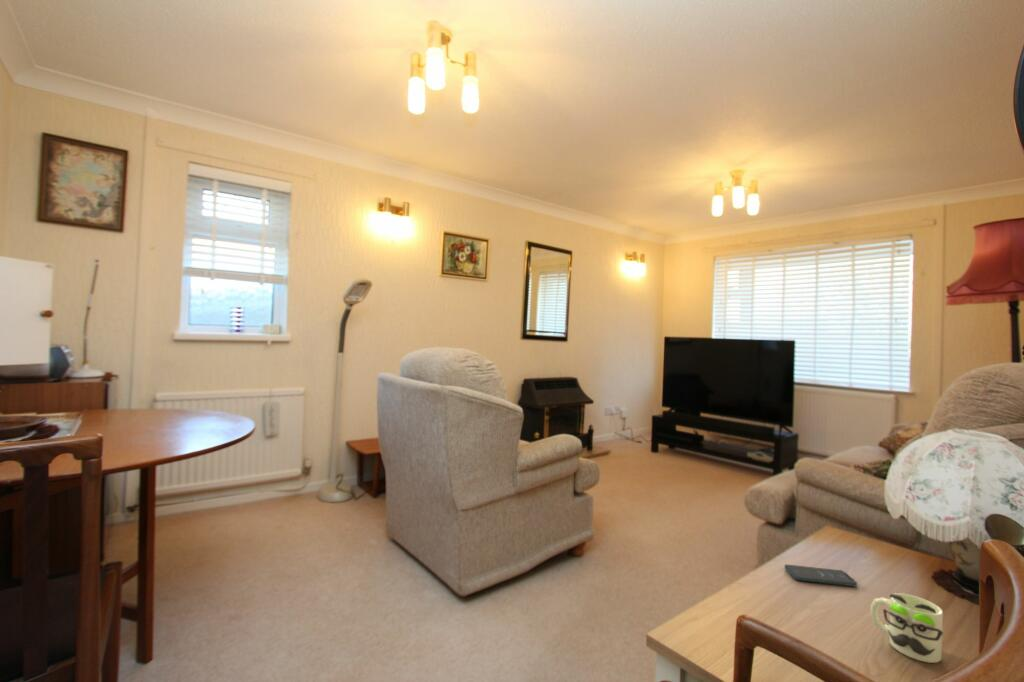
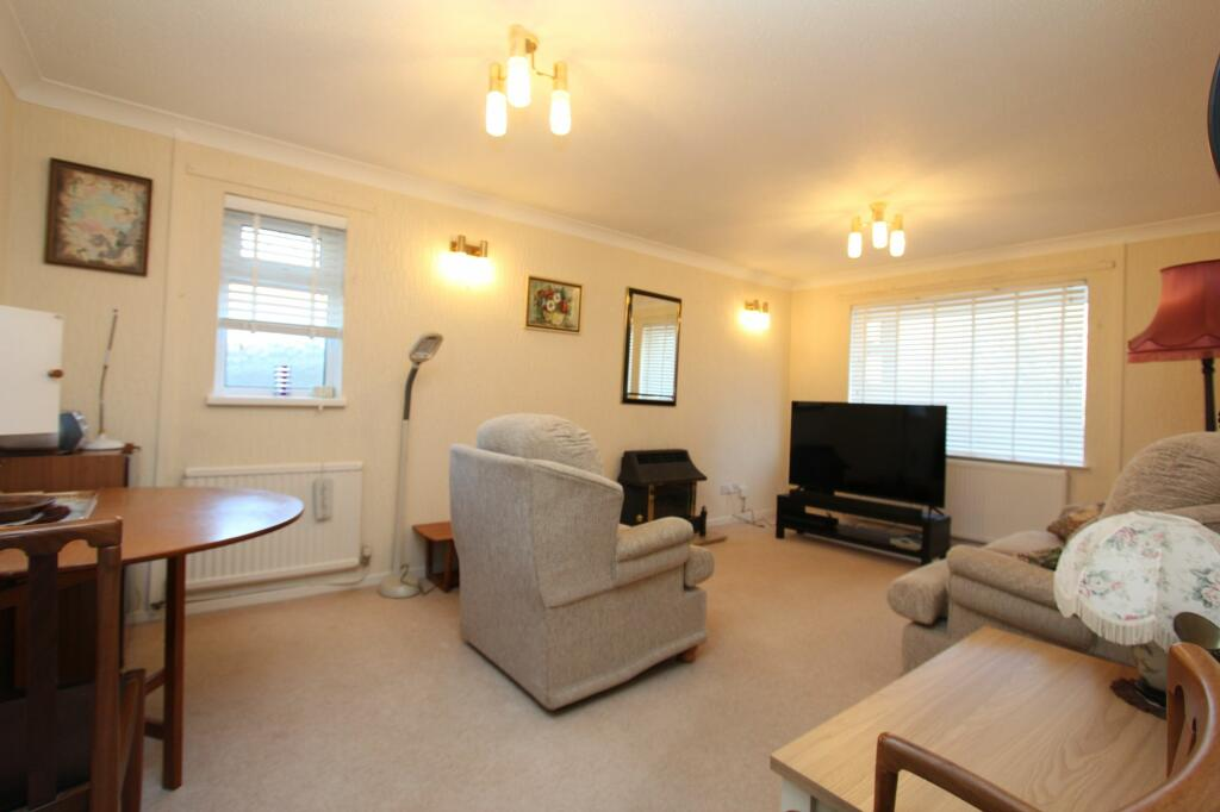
- mug [869,592,944,664]
- smartphone [784,564,858,587]
